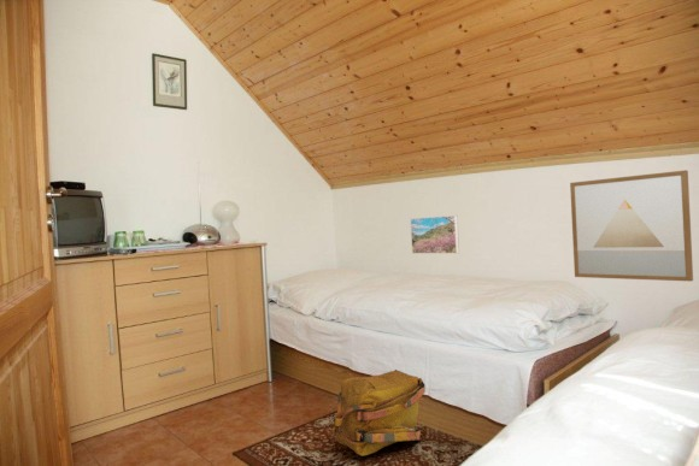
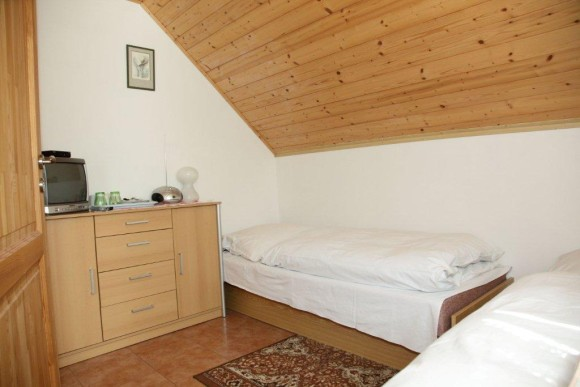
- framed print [409,214,460,255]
- wall art [569,169,694,283]
- backpack [330,368,427,458]
